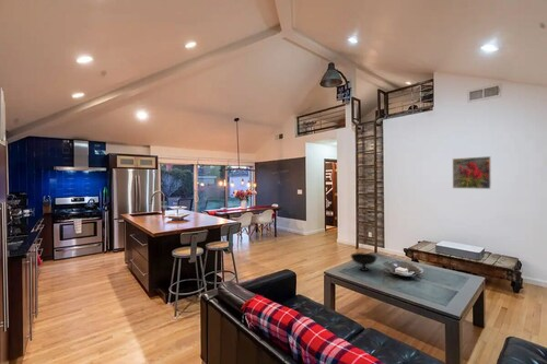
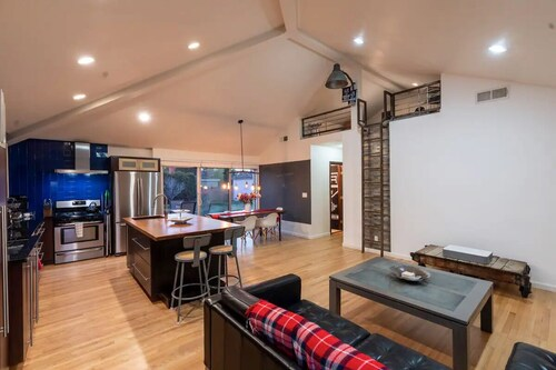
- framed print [452,155,492,190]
- bowl [350,251,379,272]
